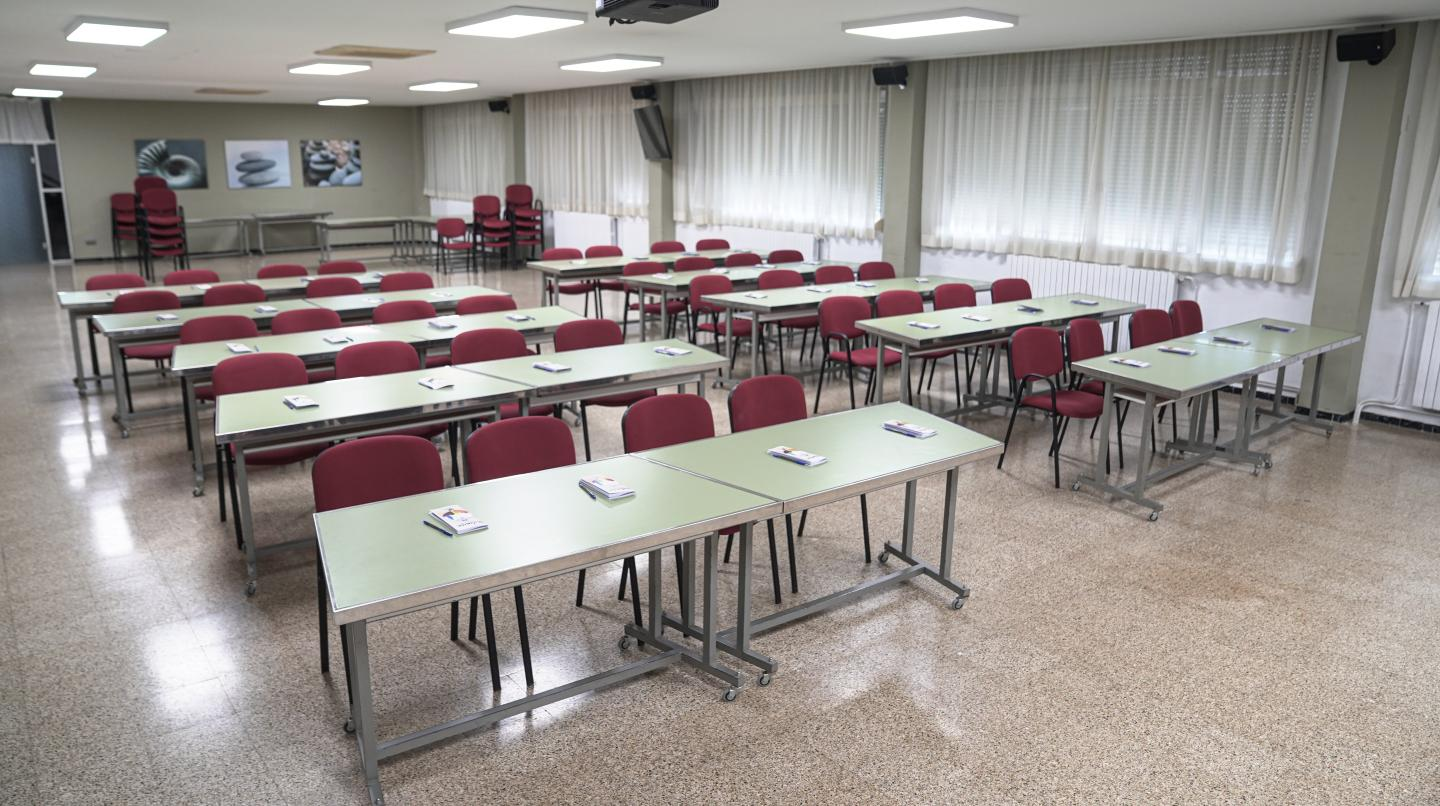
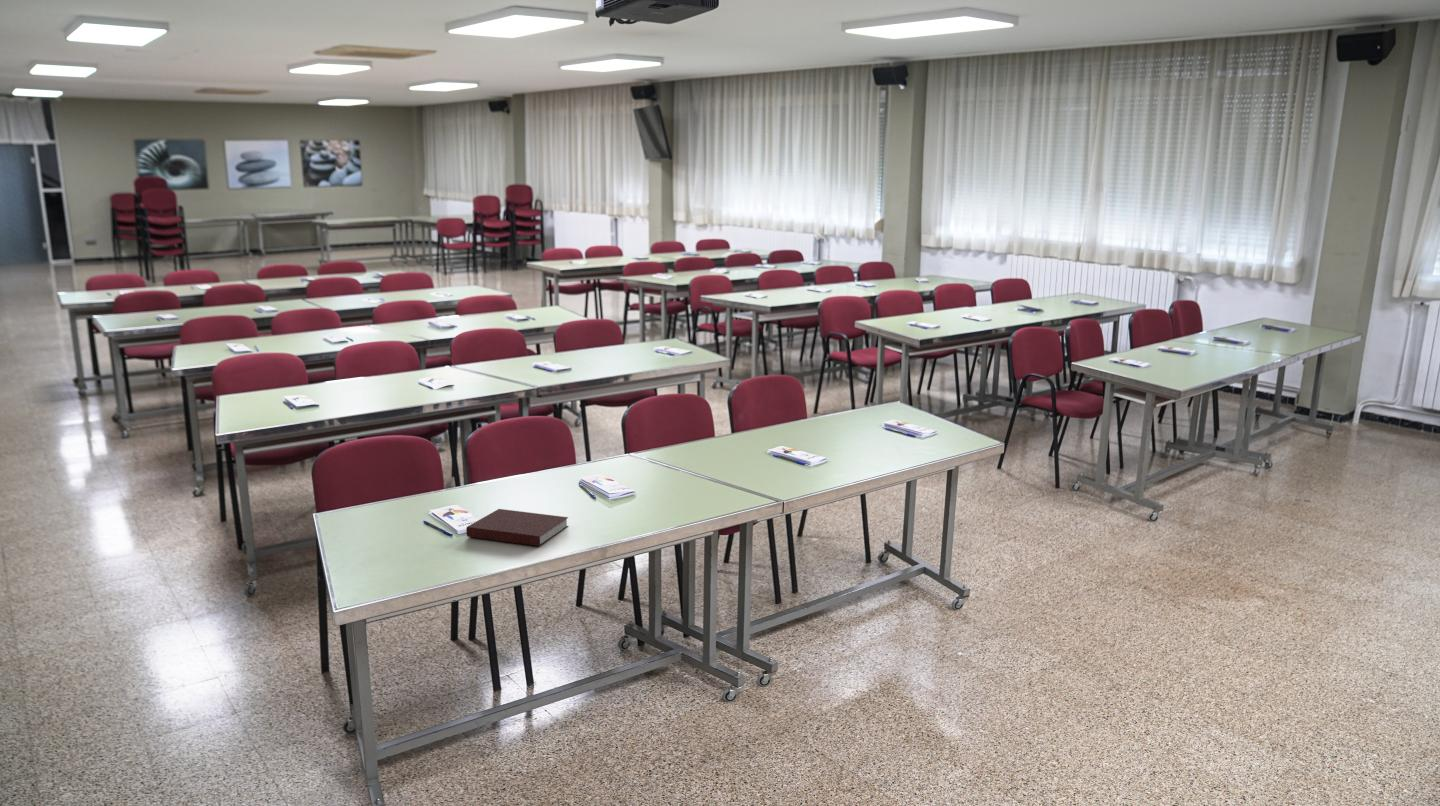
+ notebook [465,508,569,547]
